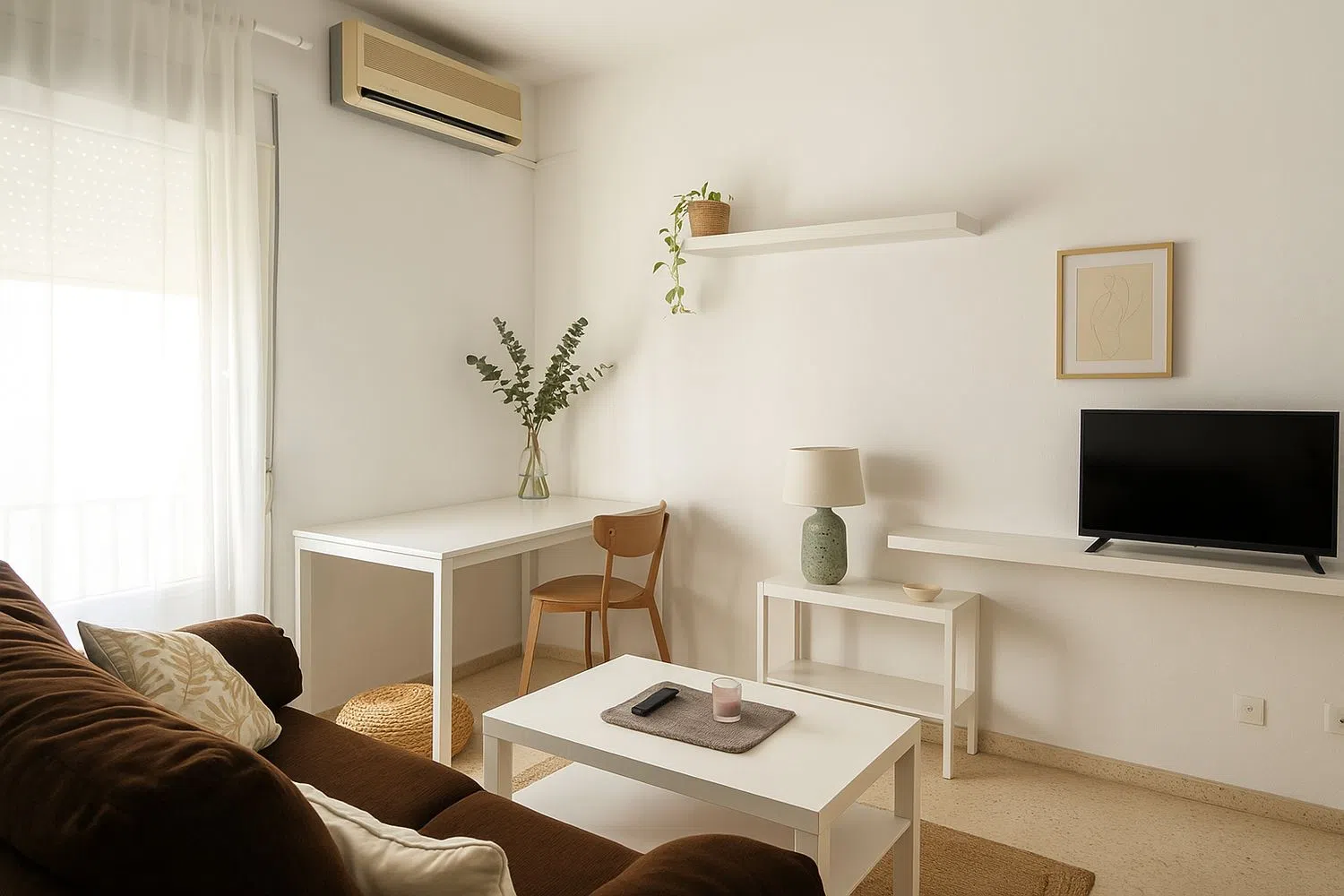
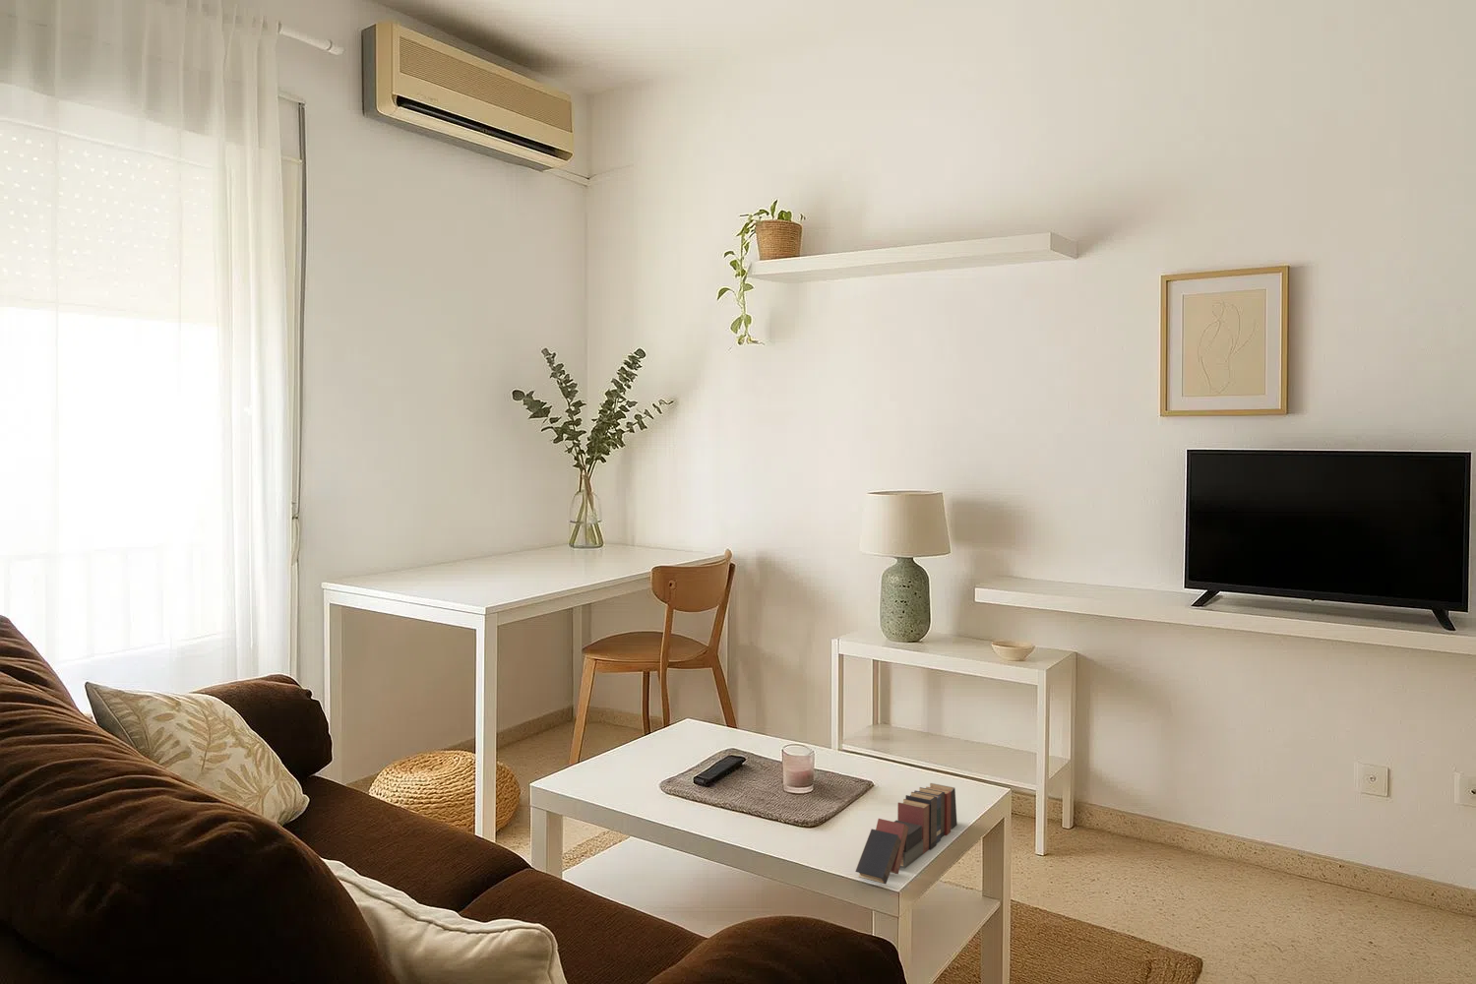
+ book [854,782,959,885]
